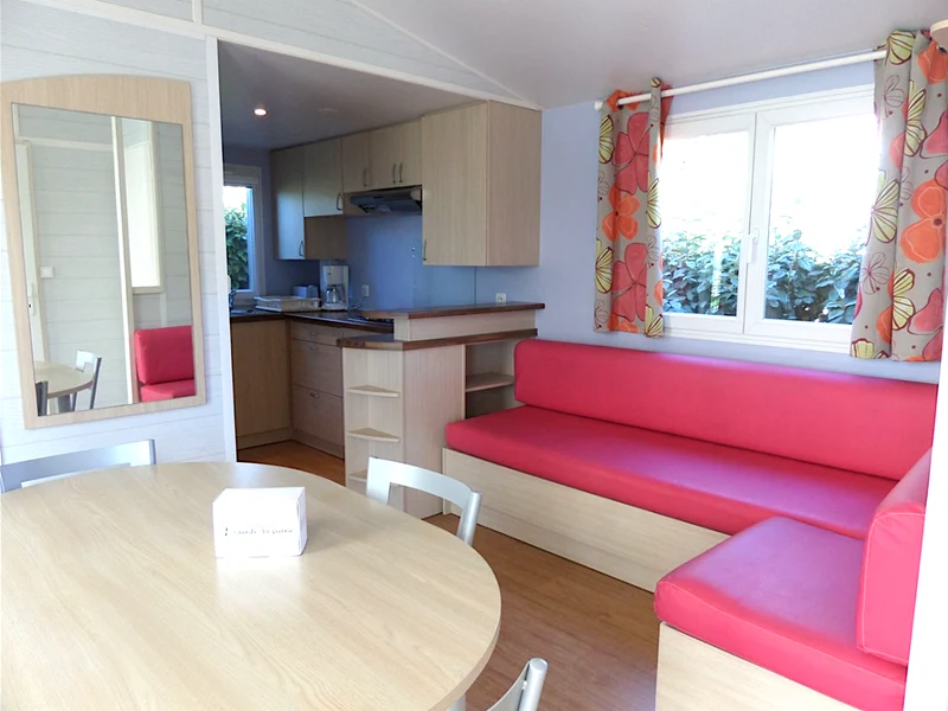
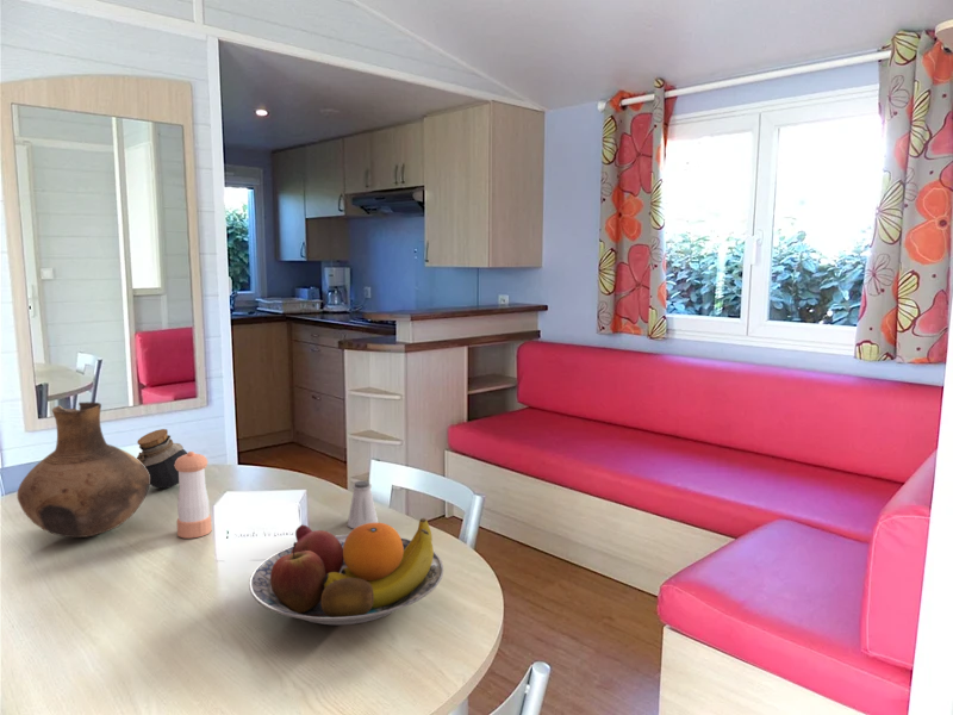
+ fruit bowl [248,517,444,626]
+ saltshaker [347,479,379,529]
+ pepper shaker [174,450,212,540]
+ jar [136,428,188,490]
+ vase [17,400,150,539]
